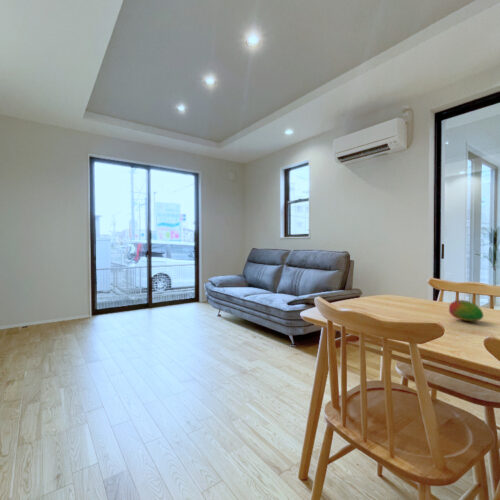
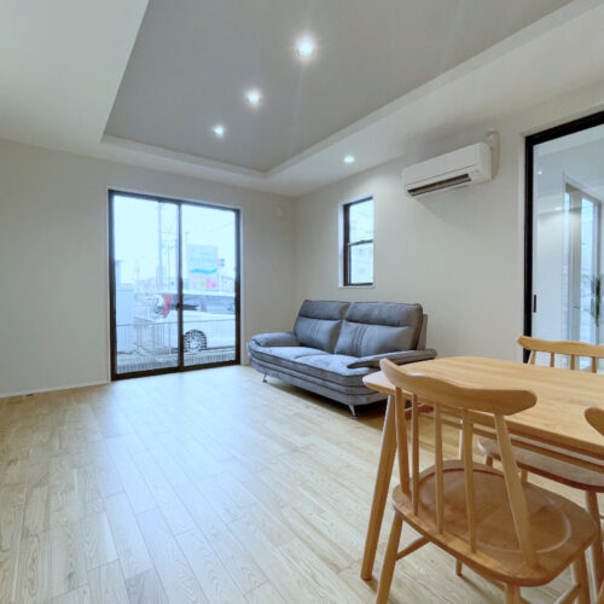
- fruit [448,299,484,322]
